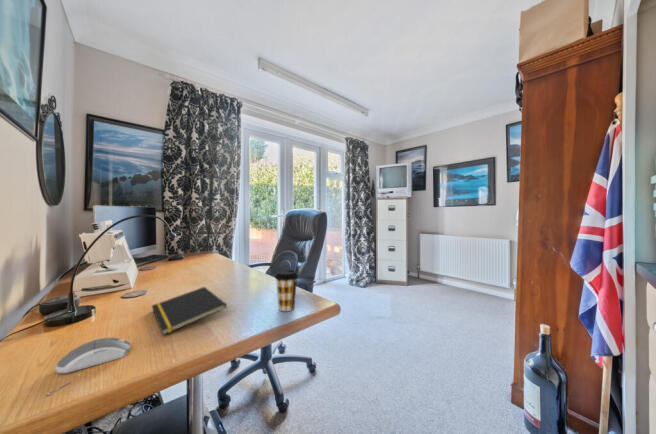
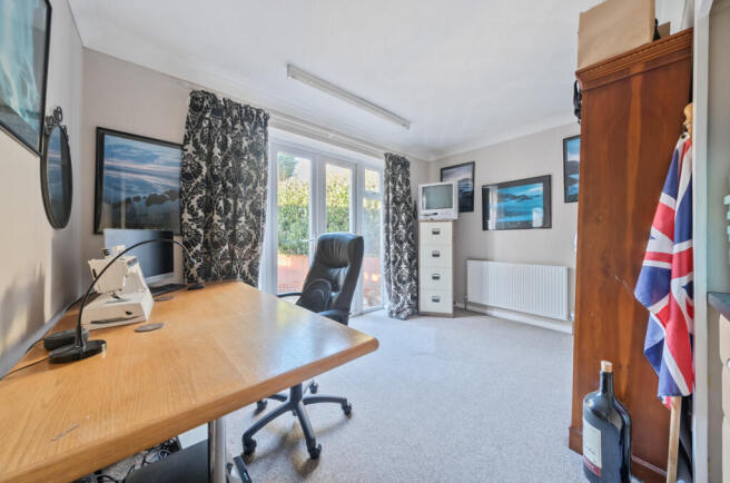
- computer mouse [54,337,131,374]
- coffee cup [274,269,299,312]
- notepad [151,286,228,336]
